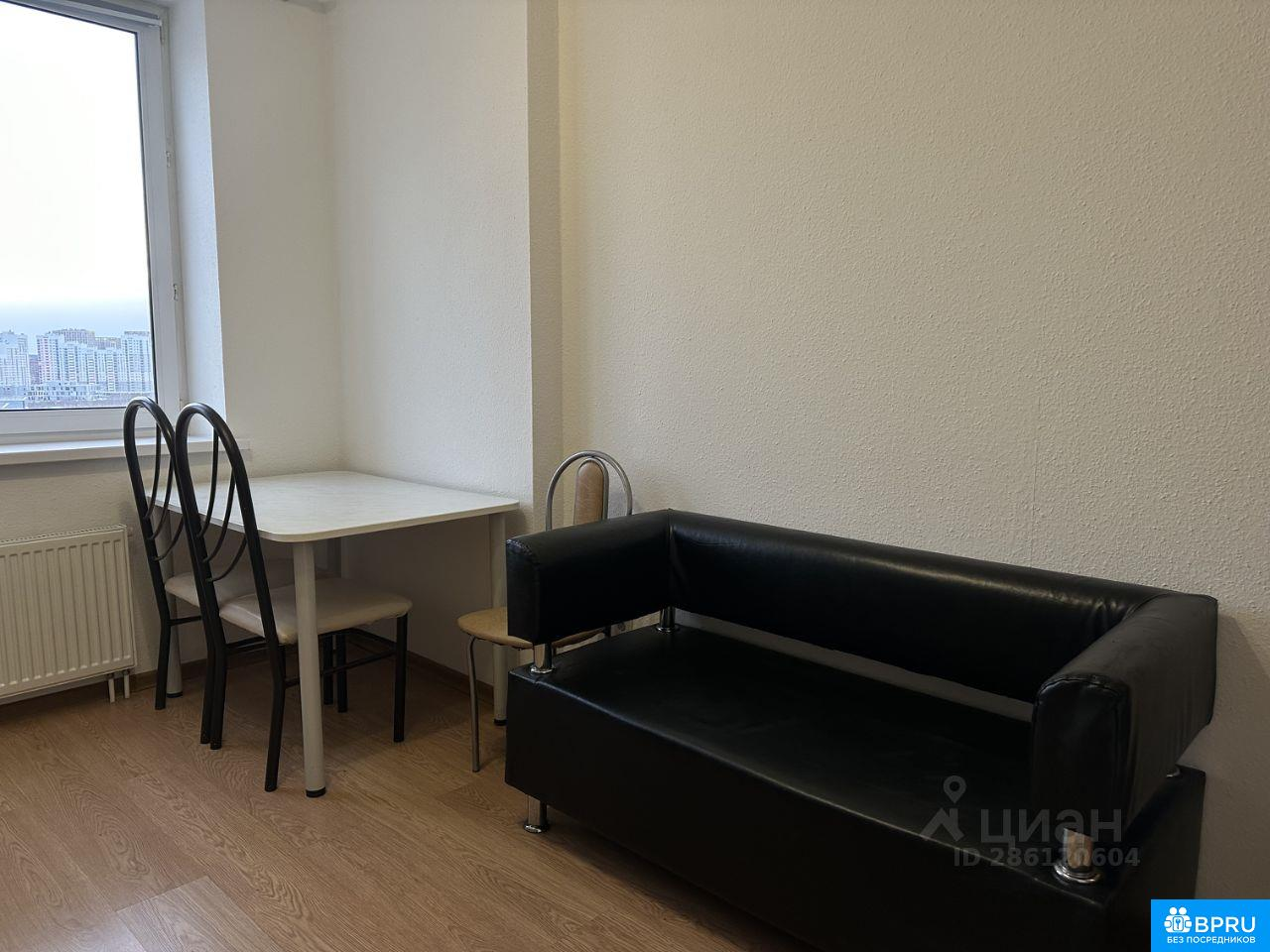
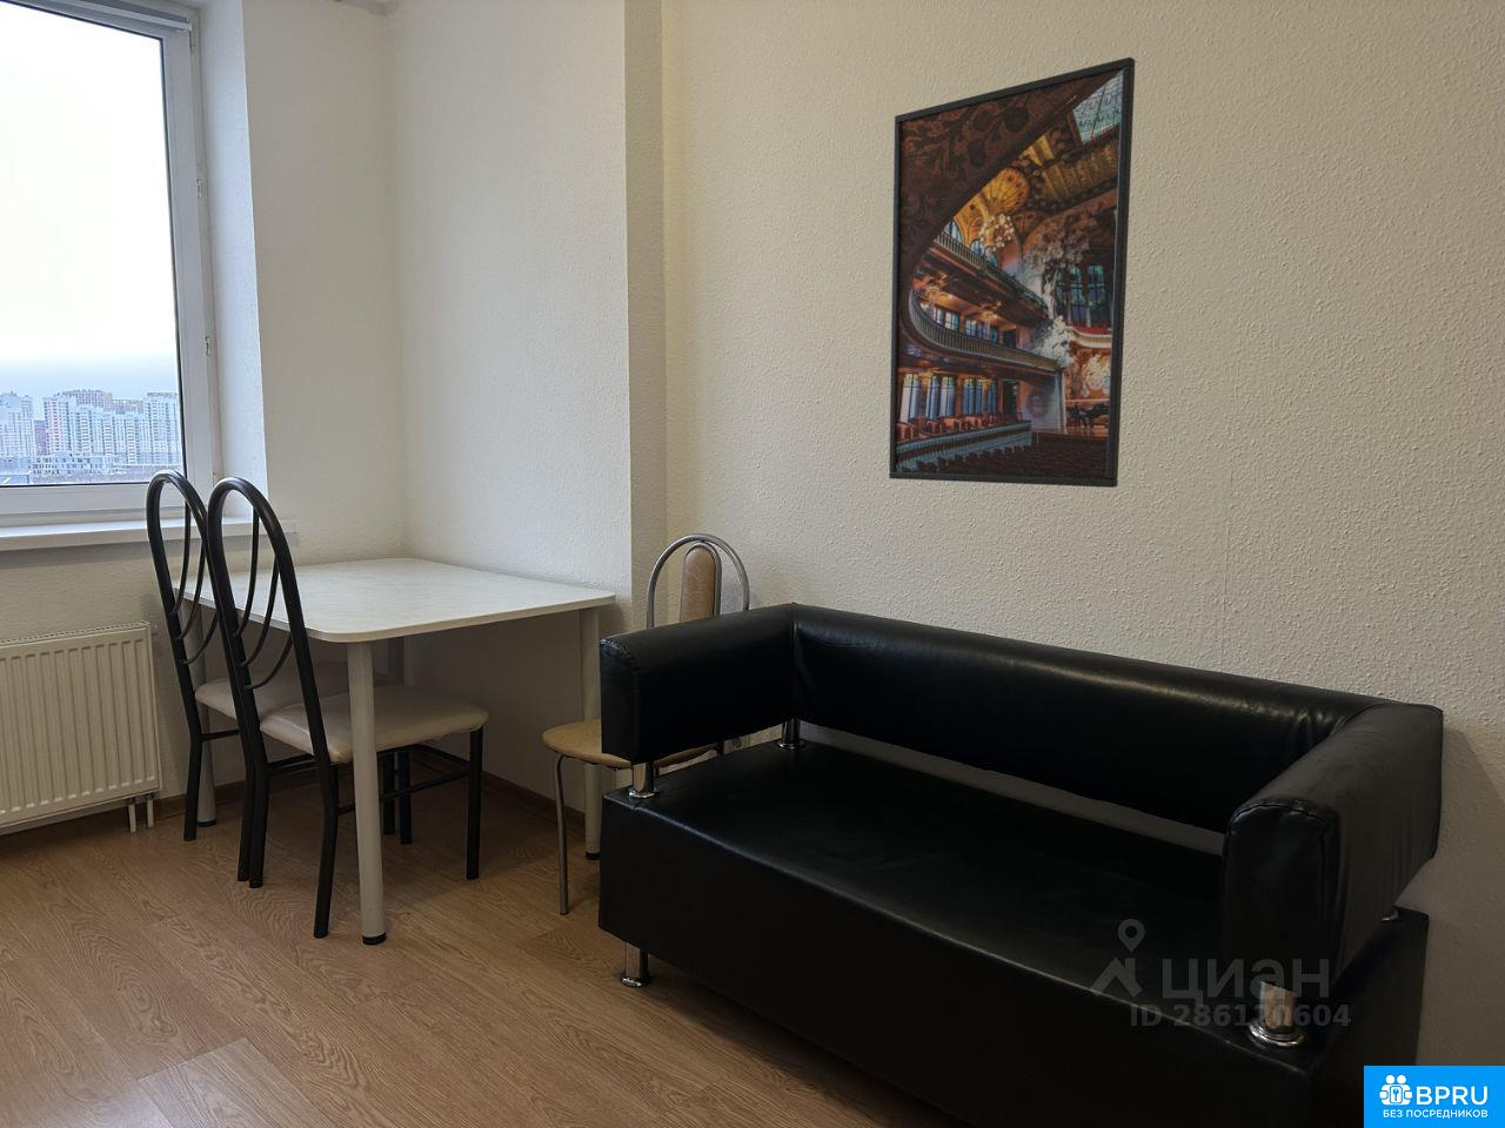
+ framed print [888,57,1135,489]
